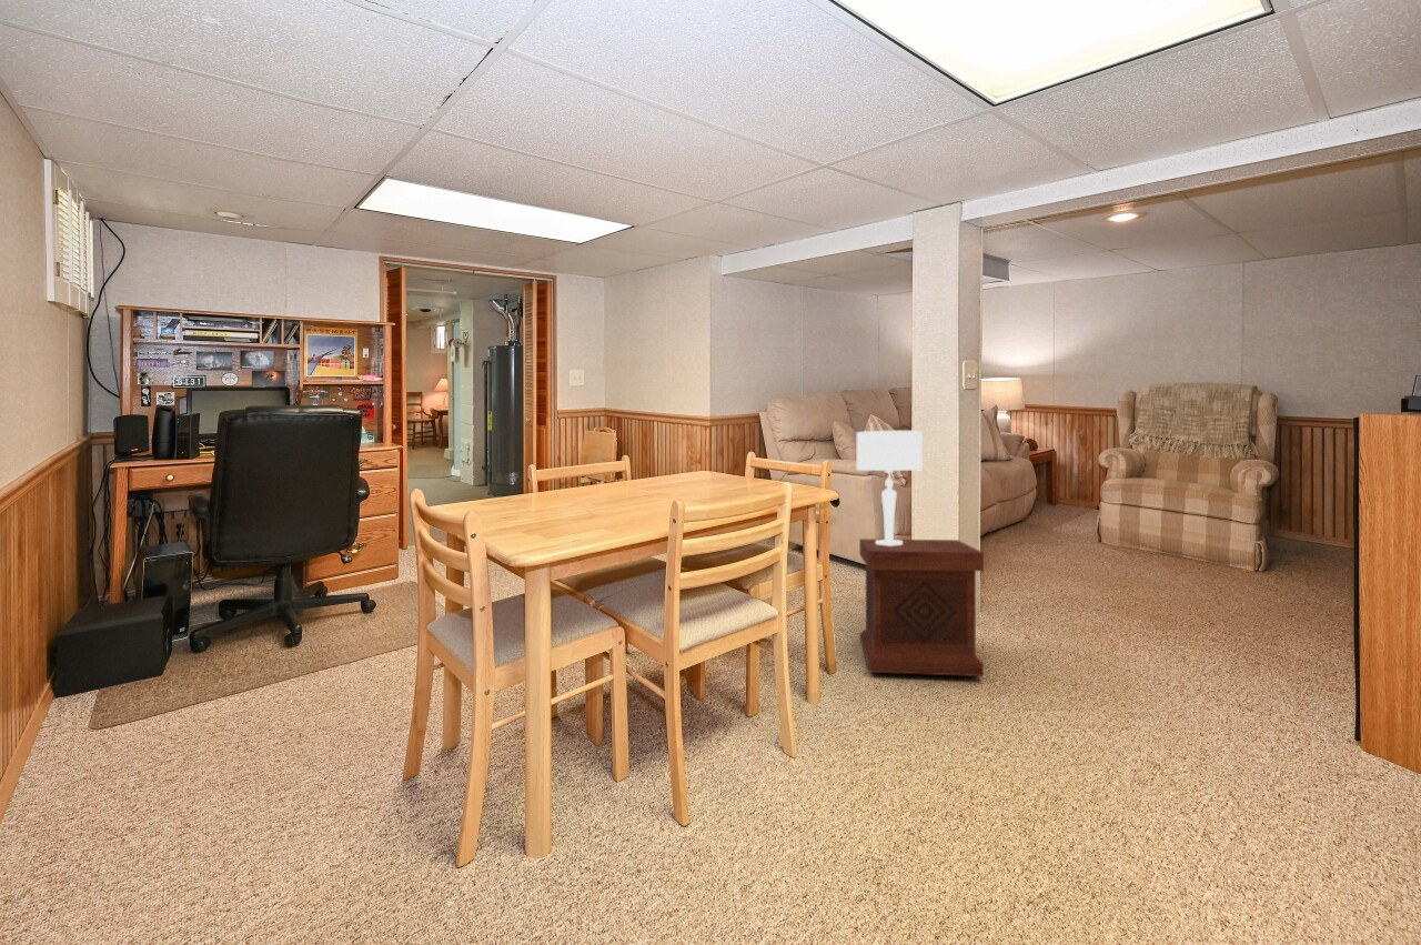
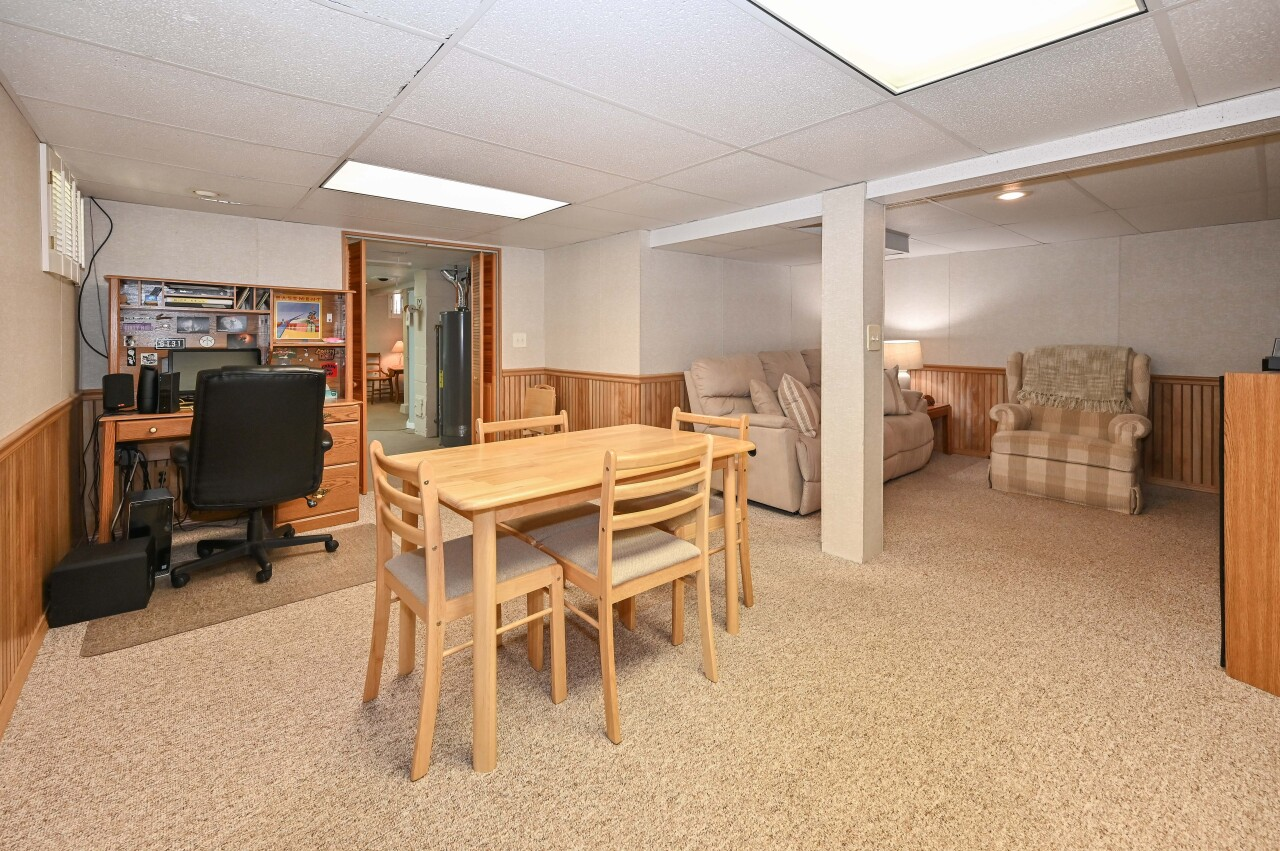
- side table [858,537,985,677]
- table lamp [856,430,923,545]
